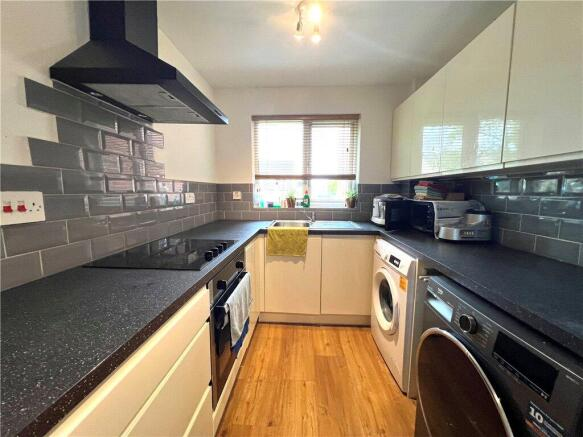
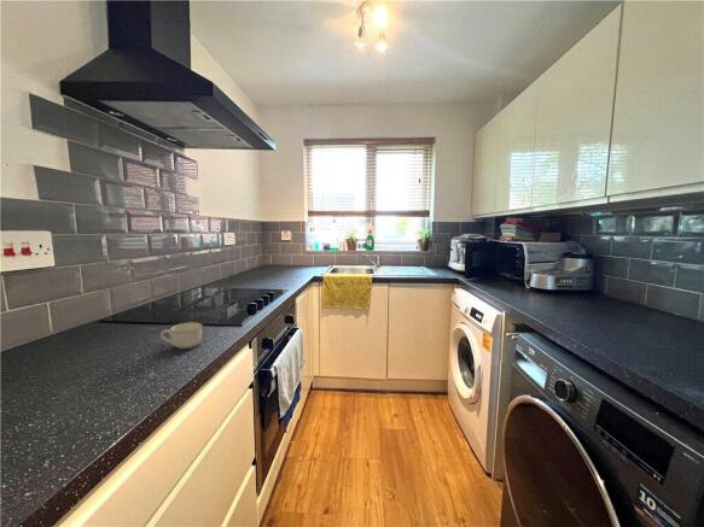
+ cup [159,321,203,350]
